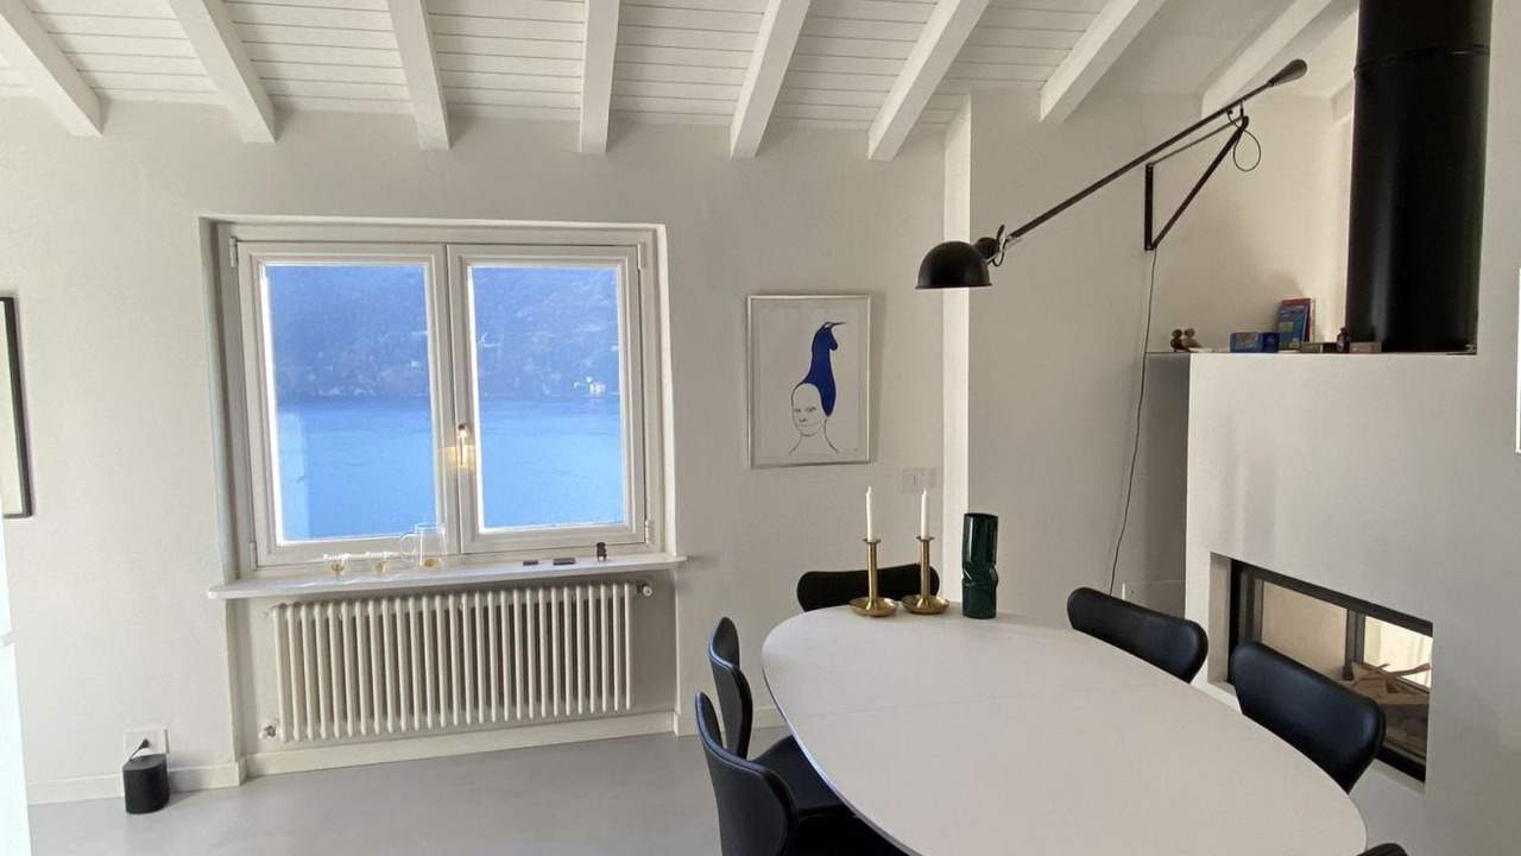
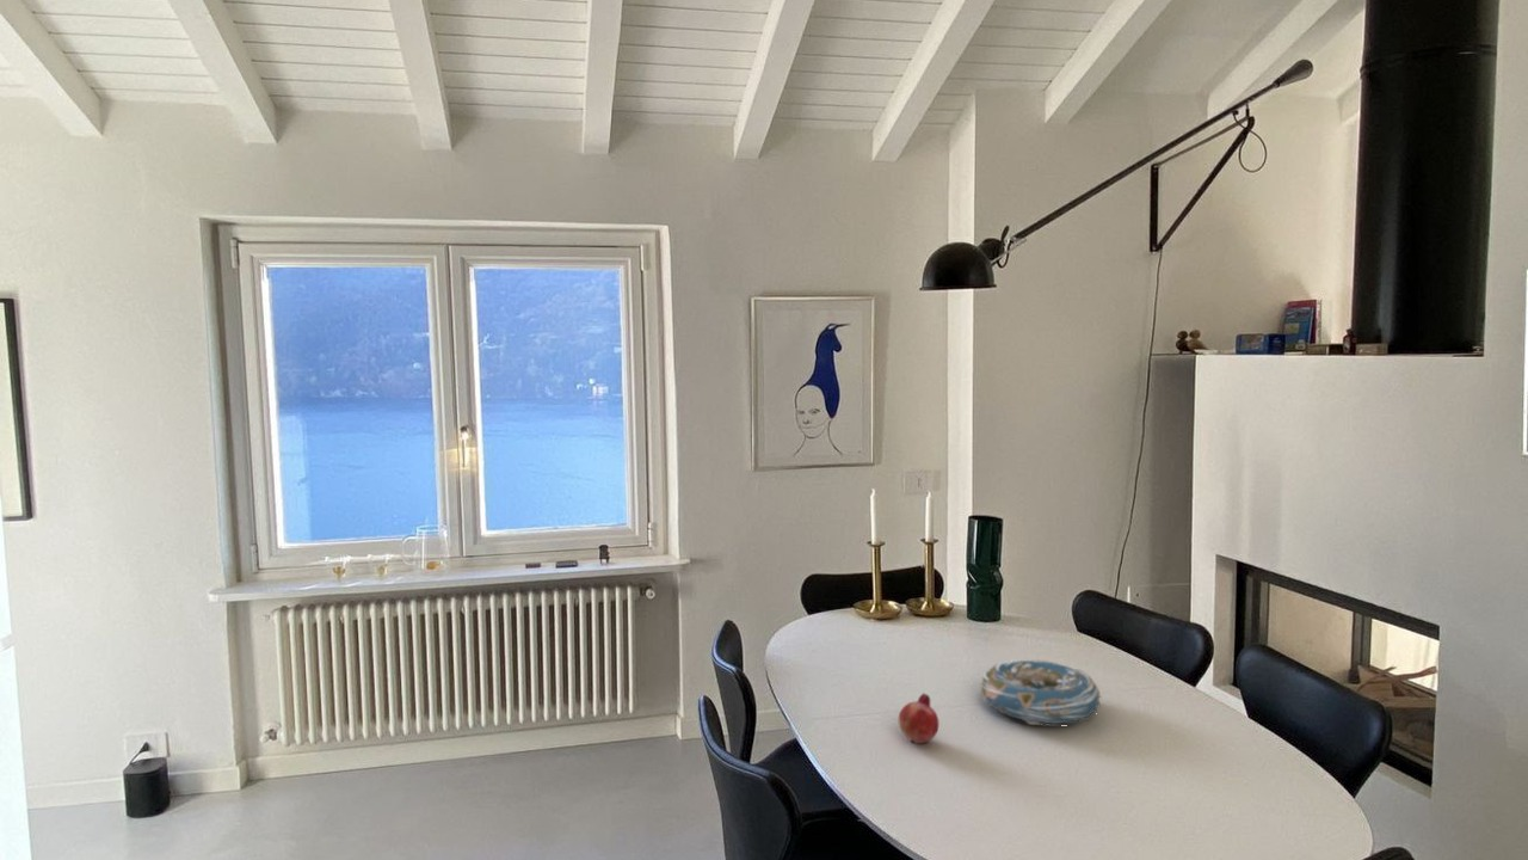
+ decorative bowl [979,658,1103,726]
+ fruit [898,692,941,744]
